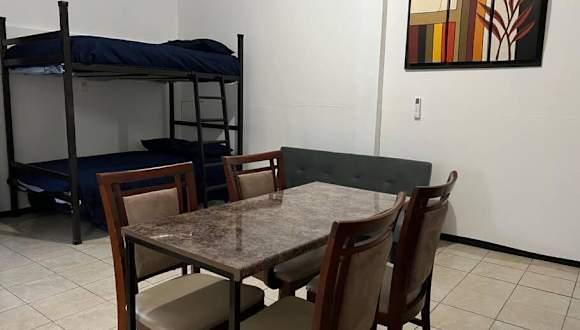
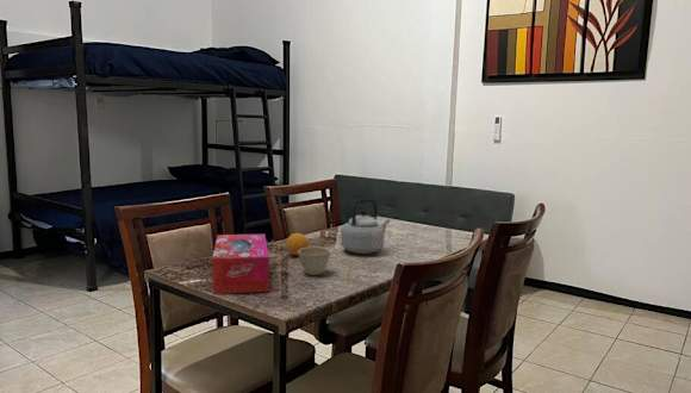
+ fruit [285,232,310,256]
+ flower pot [298,245,331,276]
+ tissue box [211,233,270,295]
+ teapot [340,196,391,255]
